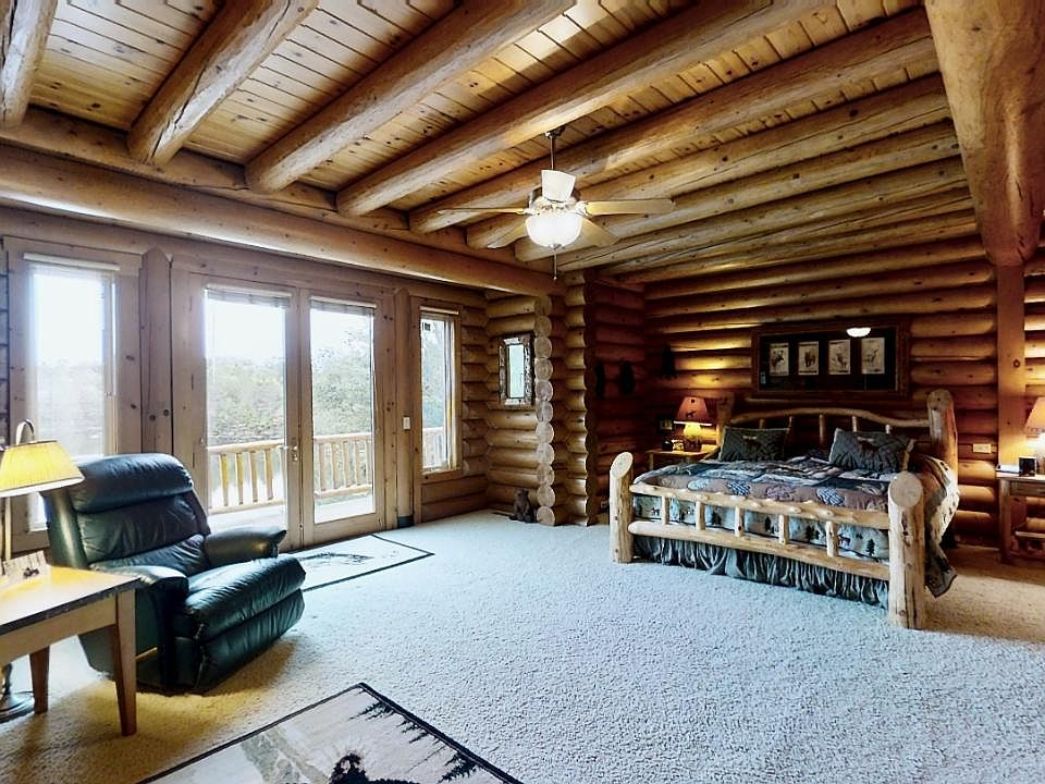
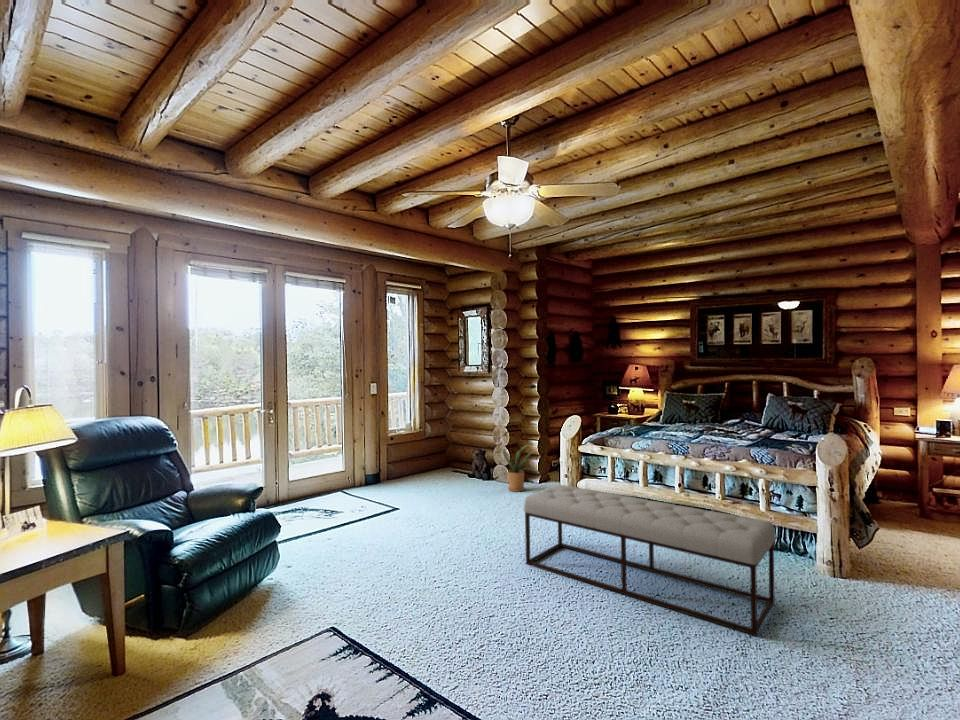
+ bench [523,484,777,637]
+ house plant [496,443,536,493]
